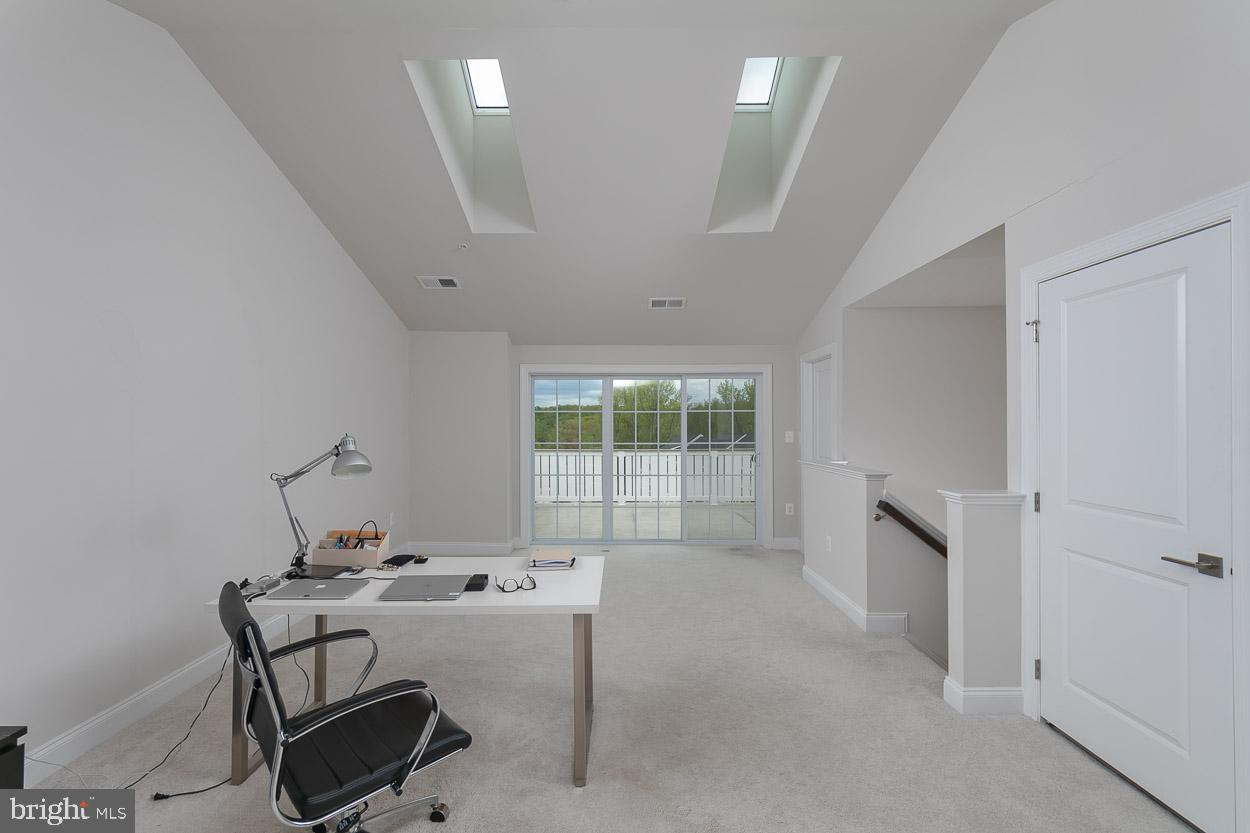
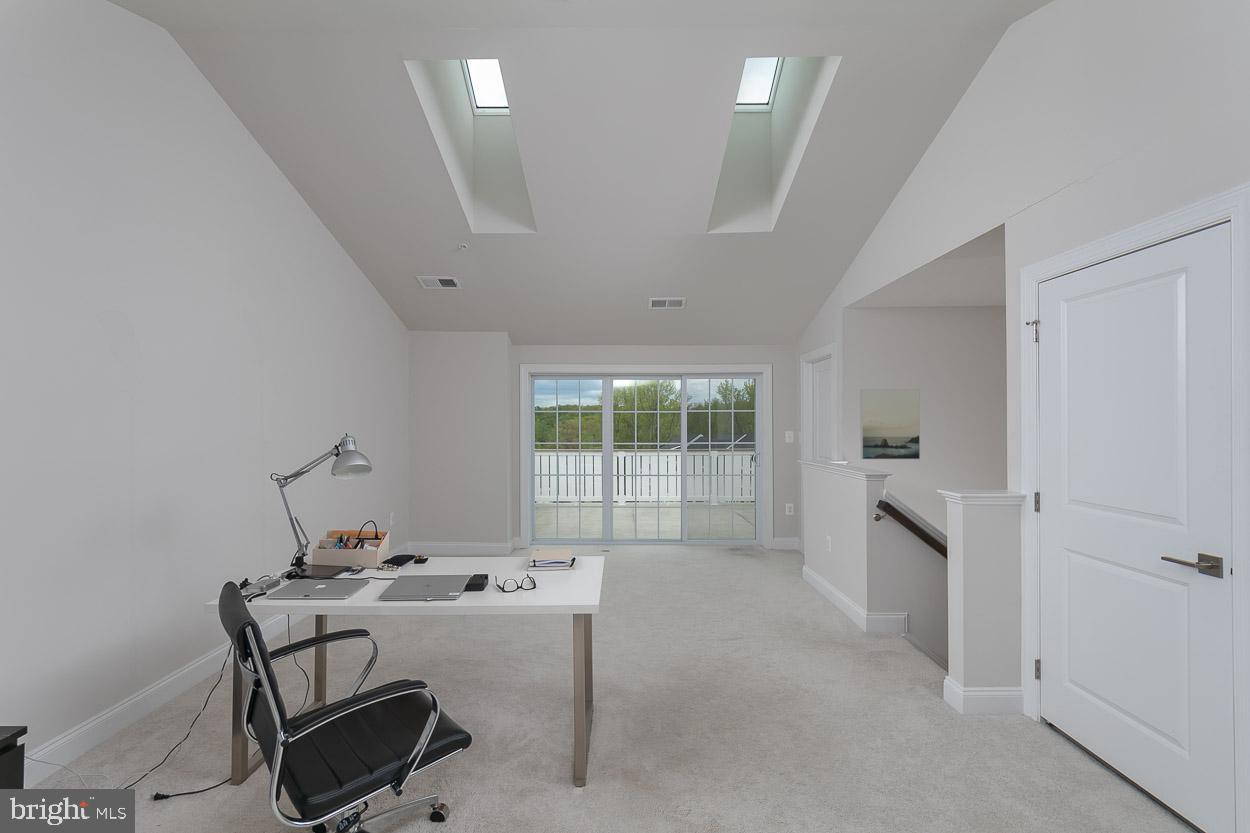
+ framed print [860,388,921,460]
